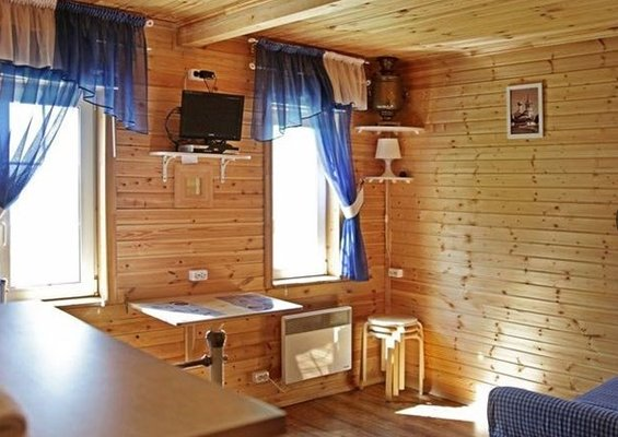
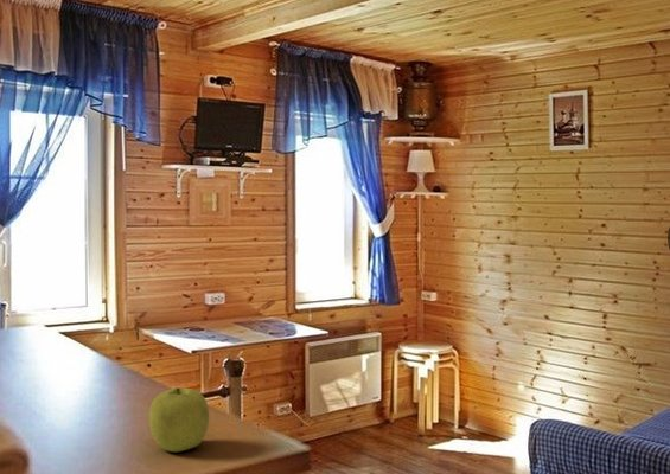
+ fruit [148,386,210,453]
